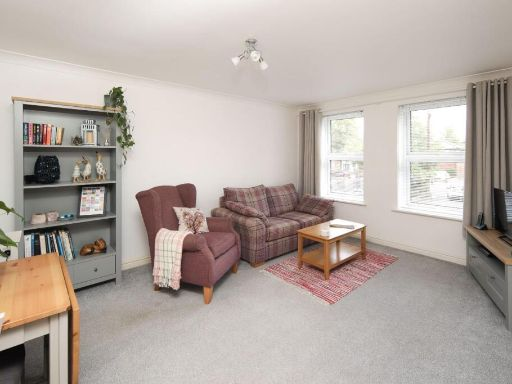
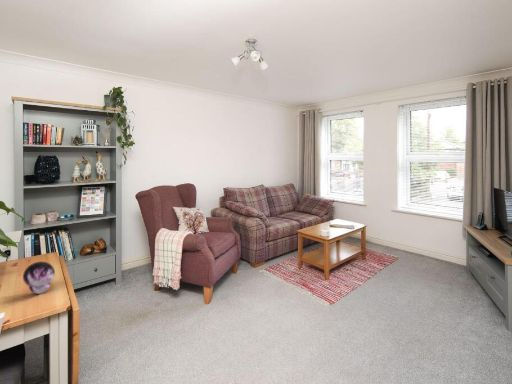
+ decorative orb [22,261,56,295]
